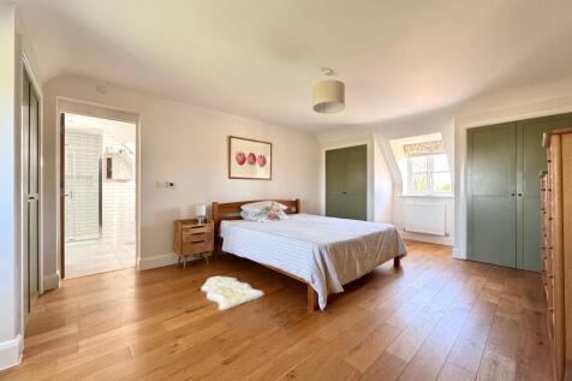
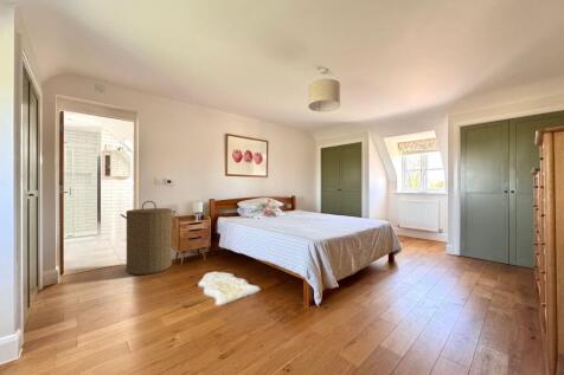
+ laundry hamper [120,200,177,276]
